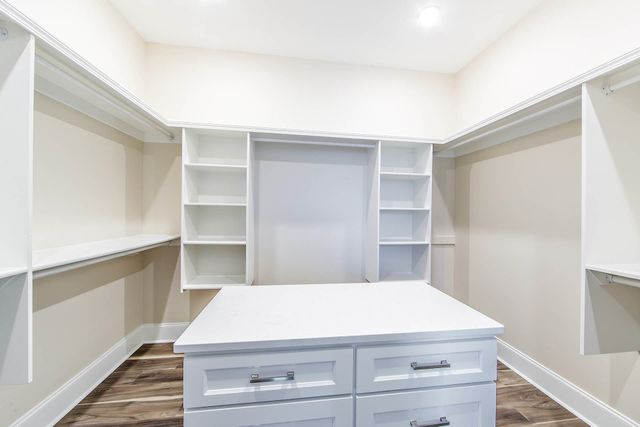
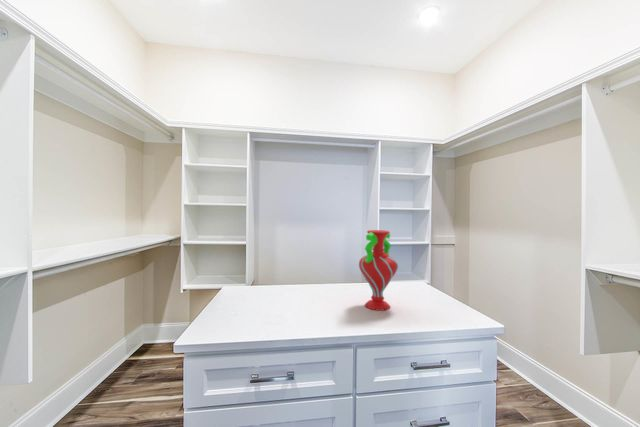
+ decorative vase [358,229,399,312]
